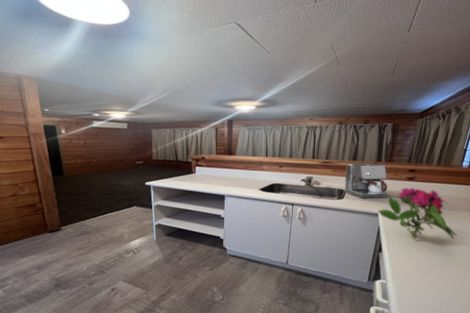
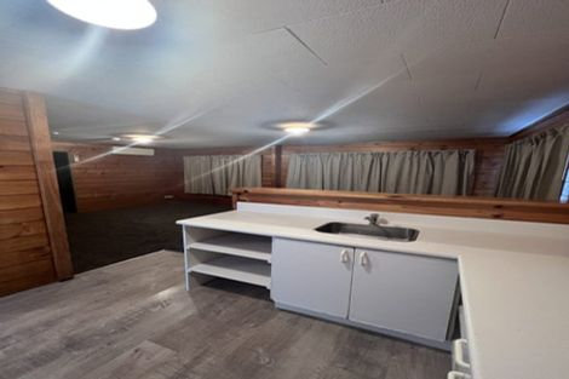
- coffee maker [344,163,389,199]
- flower [377,187,458,241]
